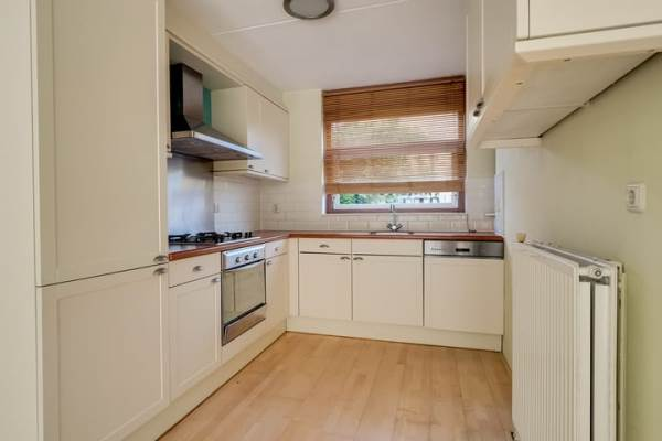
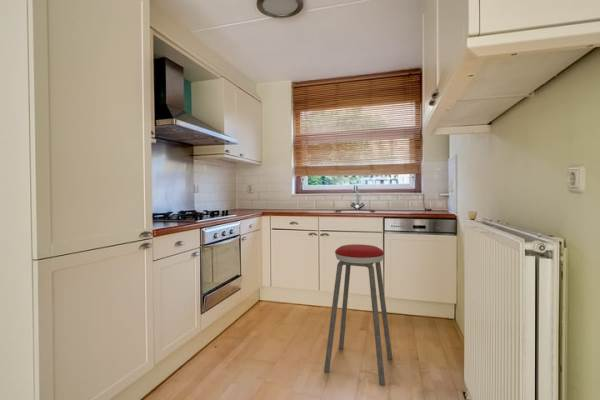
+ music stool [323,243,393,387]
